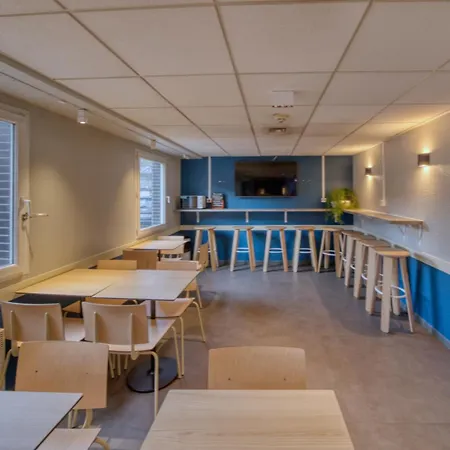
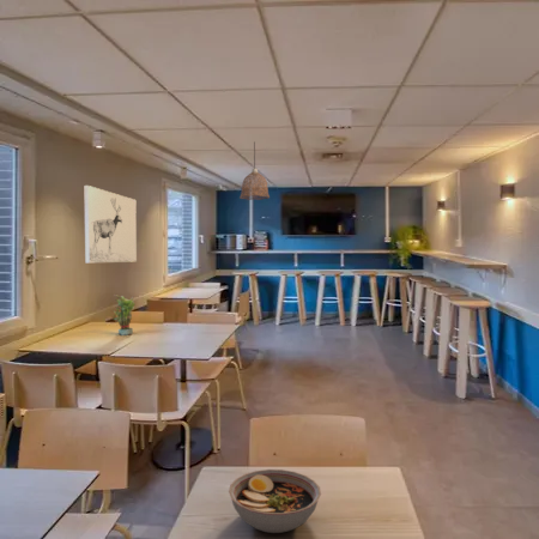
+ bowl [228,468,322,534]
+ wall art [84,184,138,264]
+ pendant lamp [238,140,271,201]
+ potted plant [111,293,135,337]
